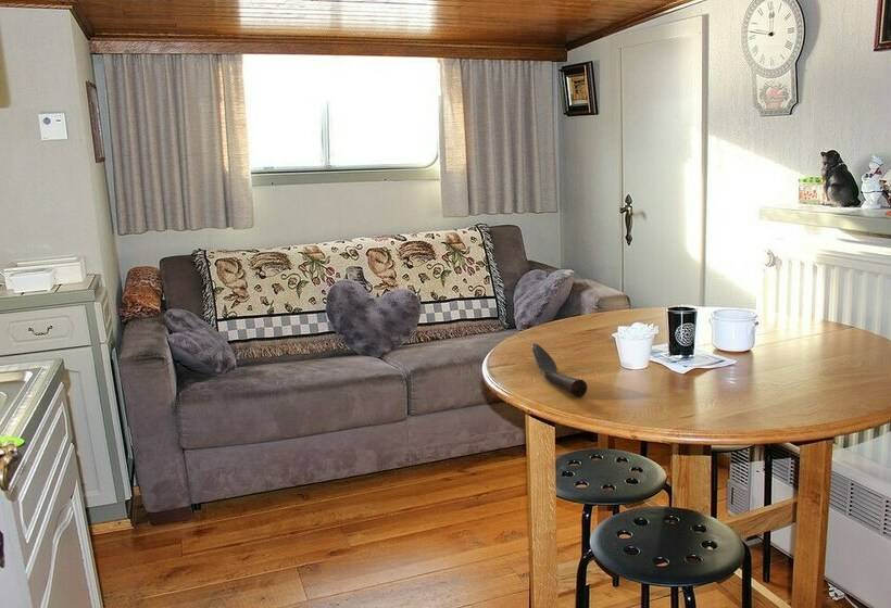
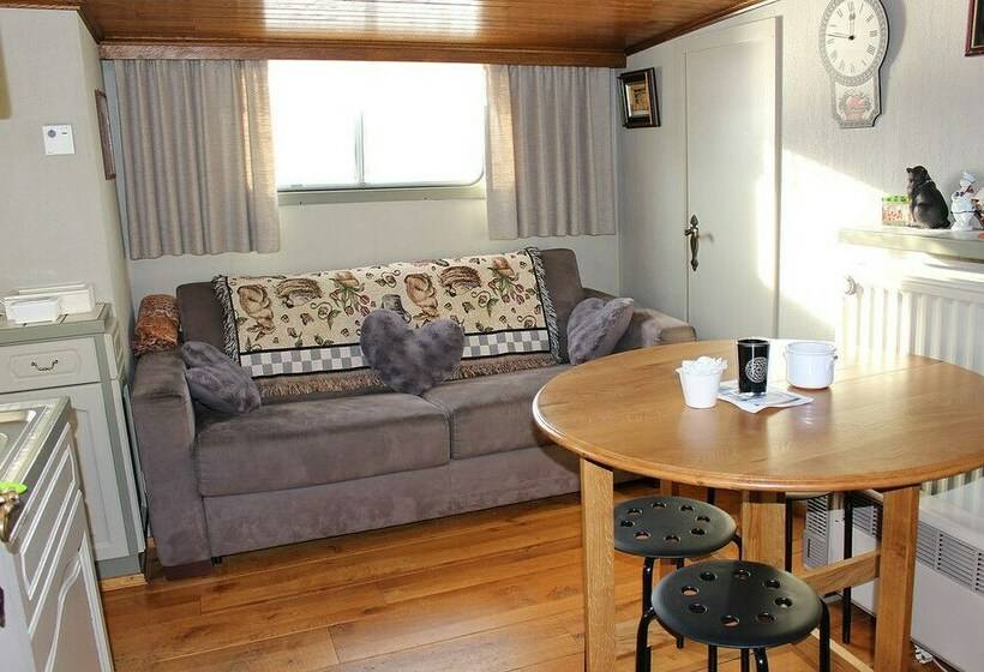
- spoon [531,342,588,398]
